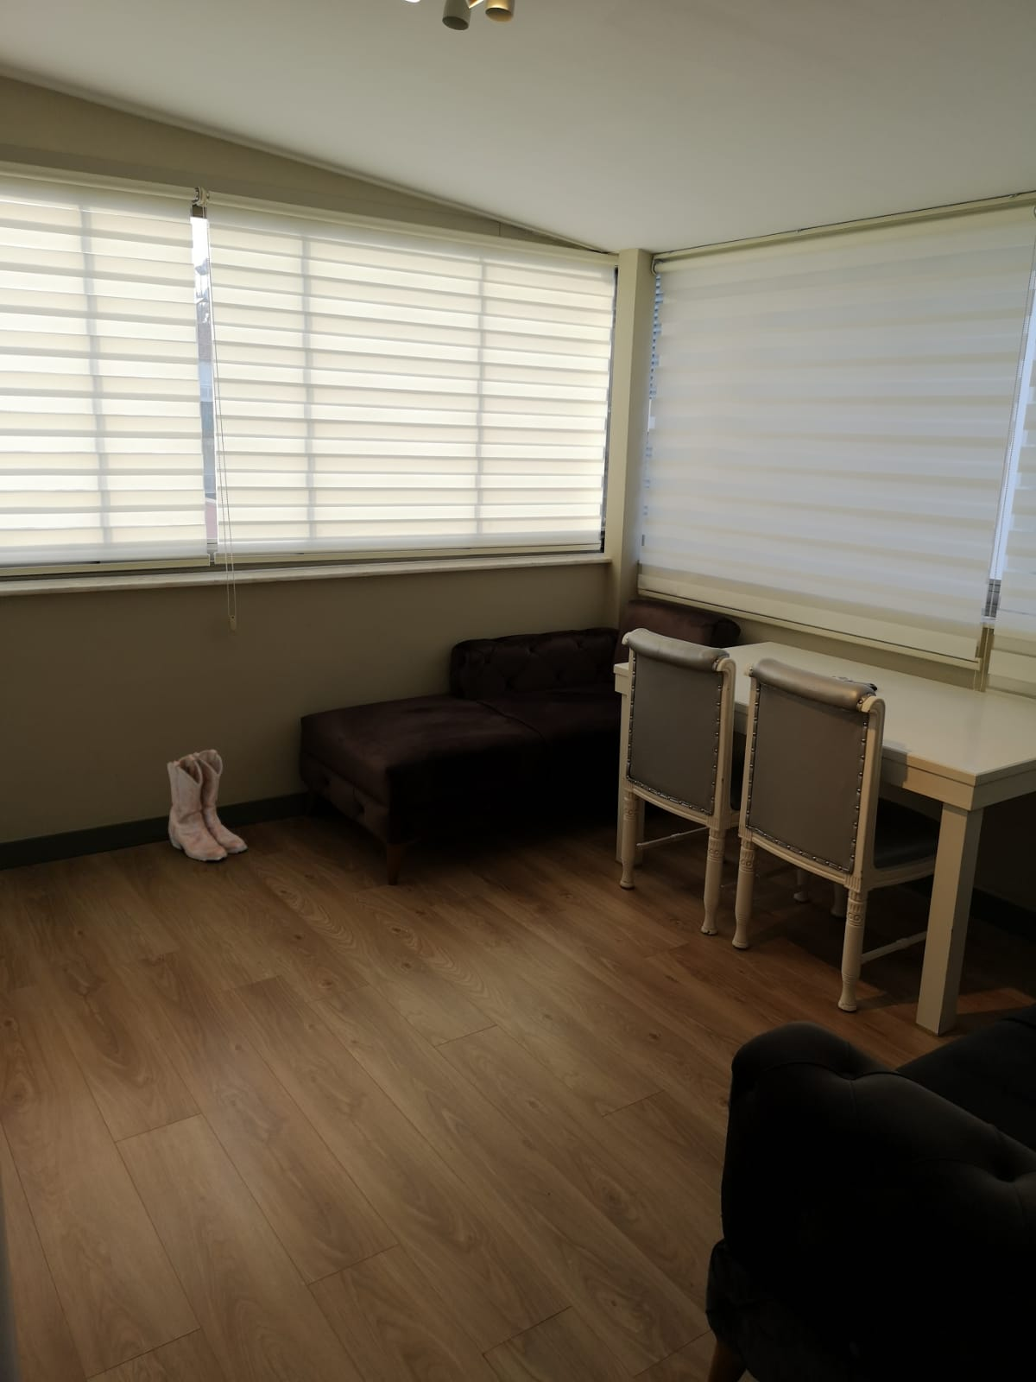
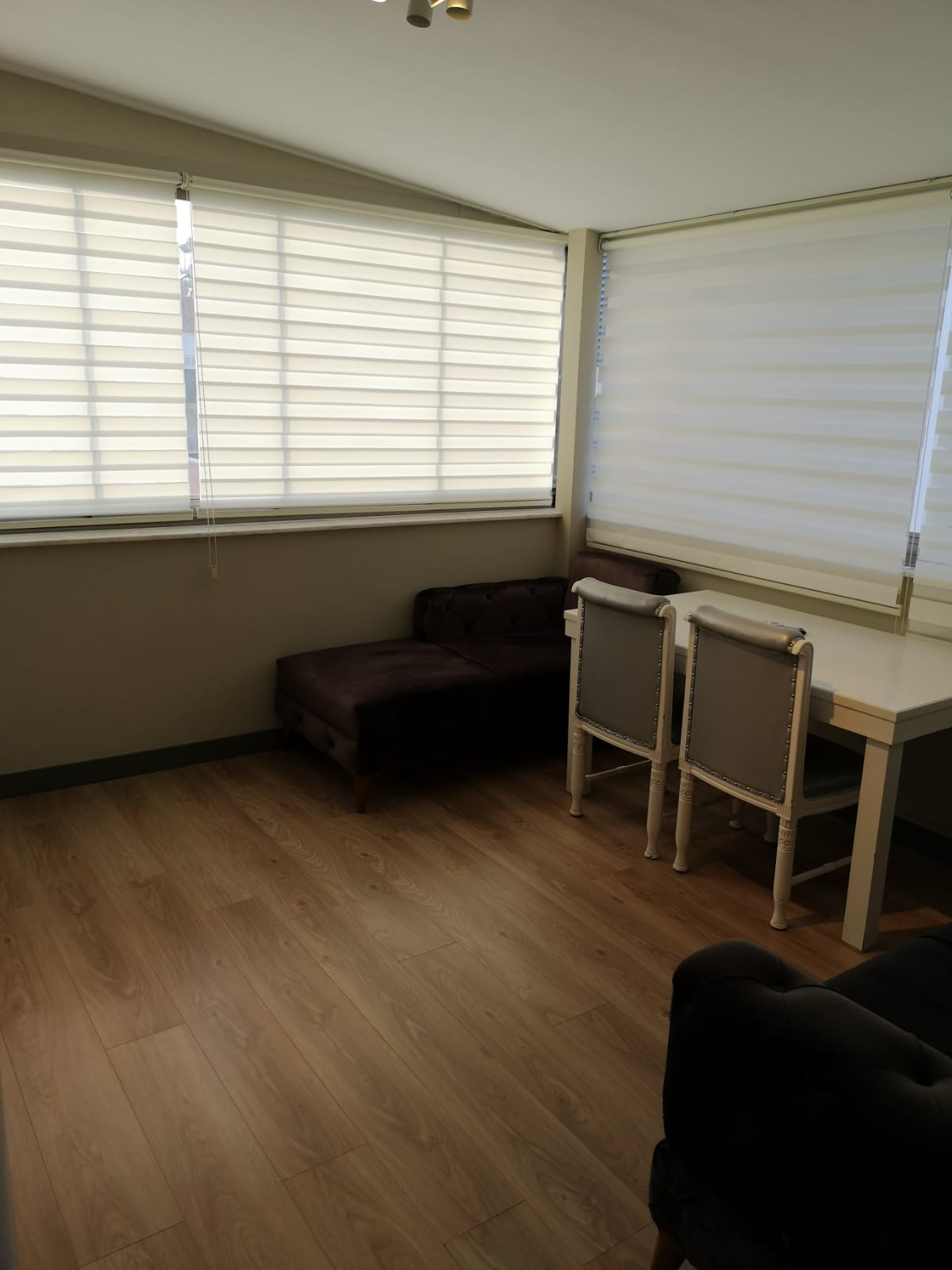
- boots [166,749,248,862]
